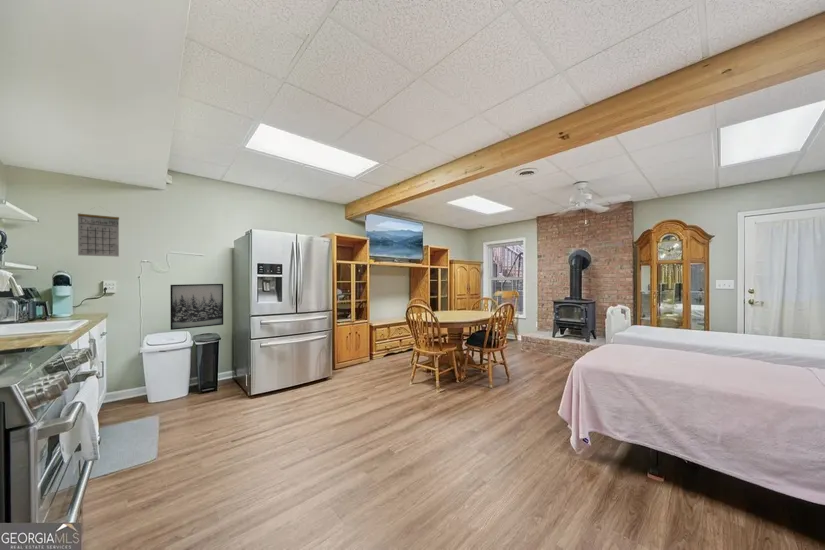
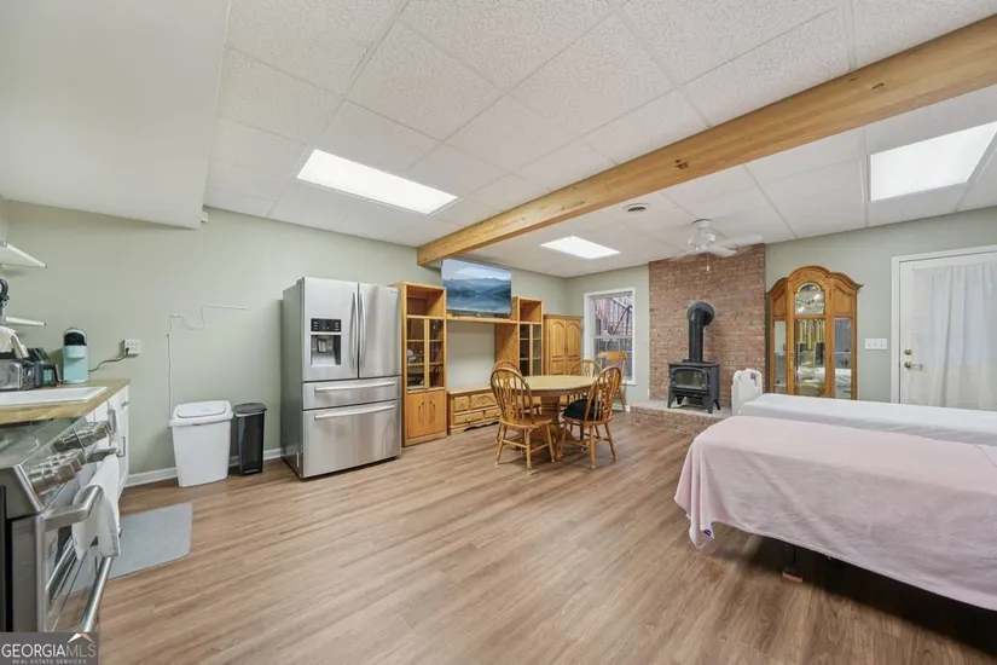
- wall art [169,283,224,331]
- calendar [77,206,120,258]
